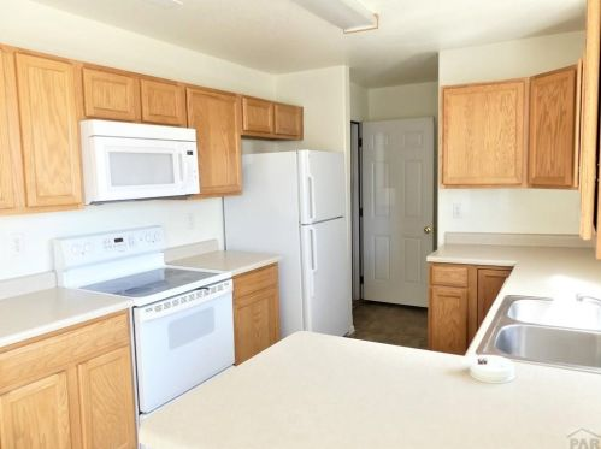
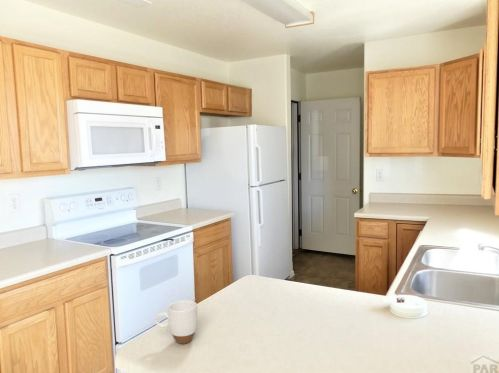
+ mug [154,299,198,345]
